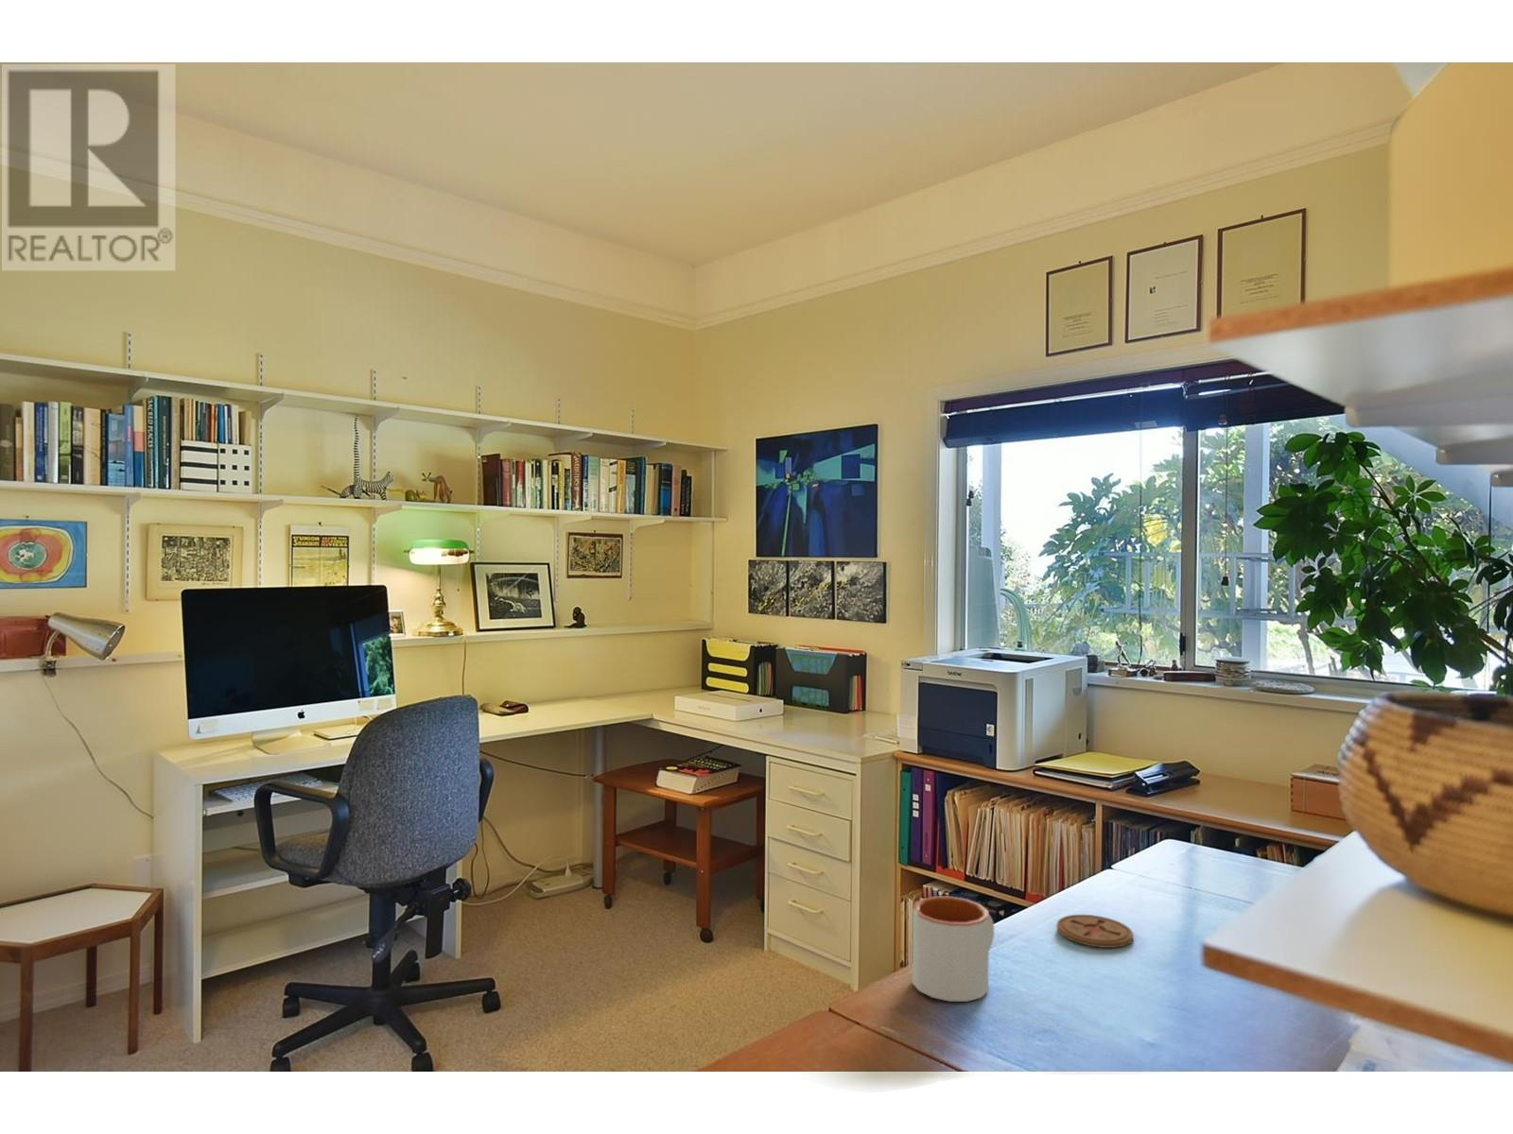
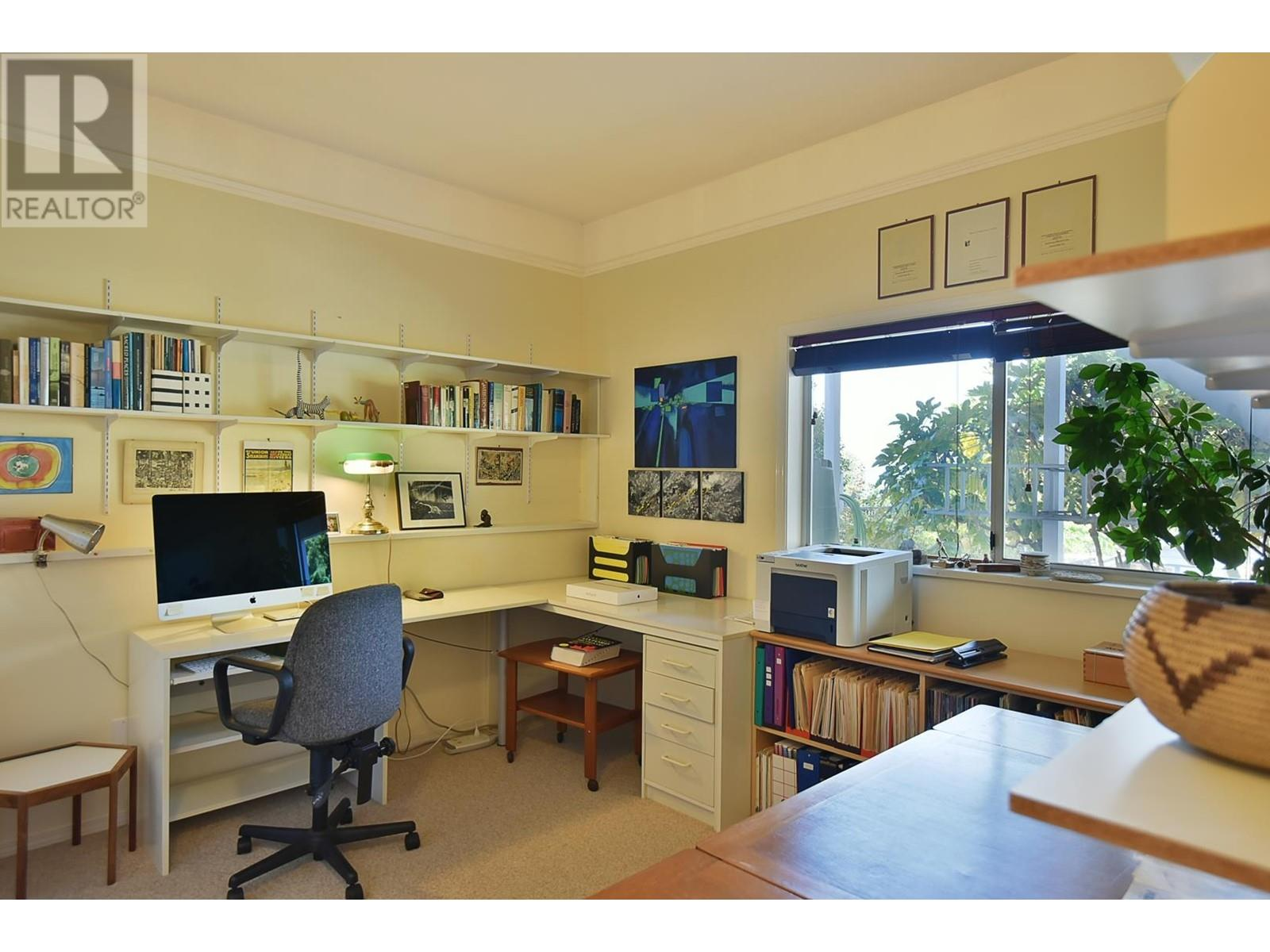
- mug [911,896,995,1003]
- coaster [1057,914,1134,949]
